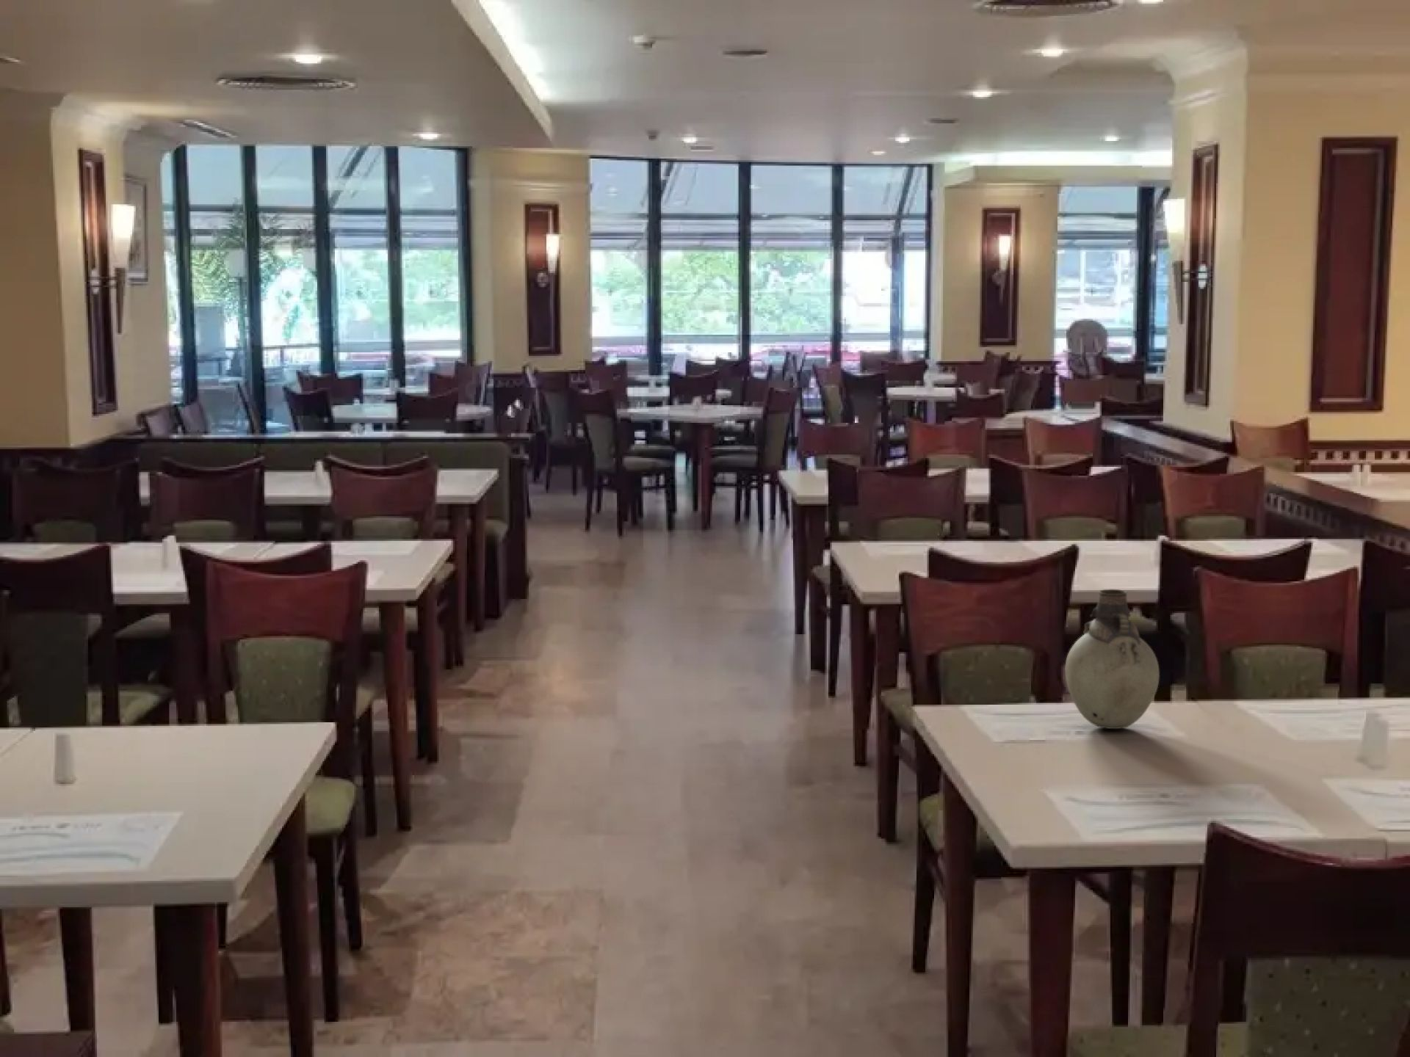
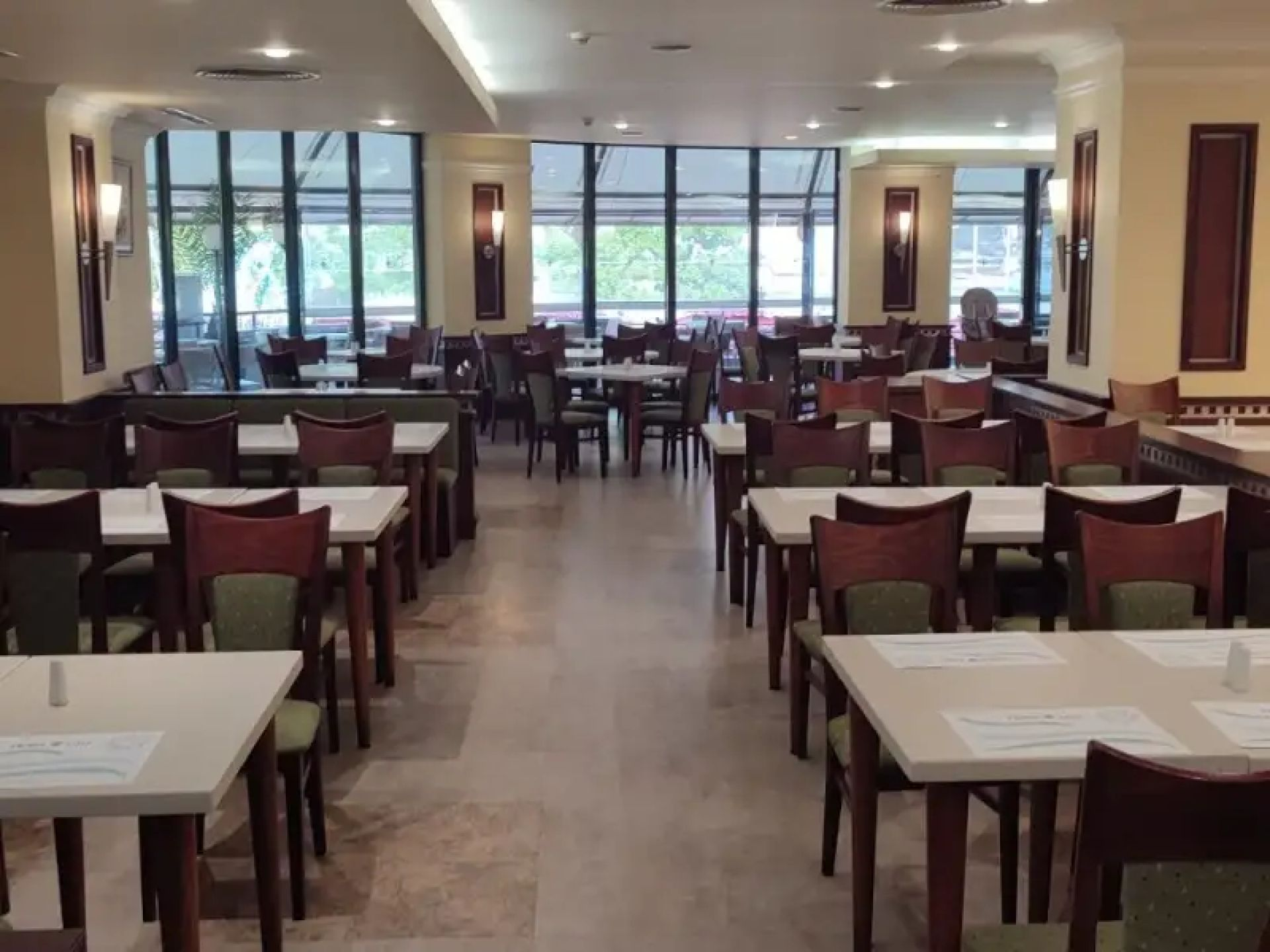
- vase [1064,588,1160,729]
